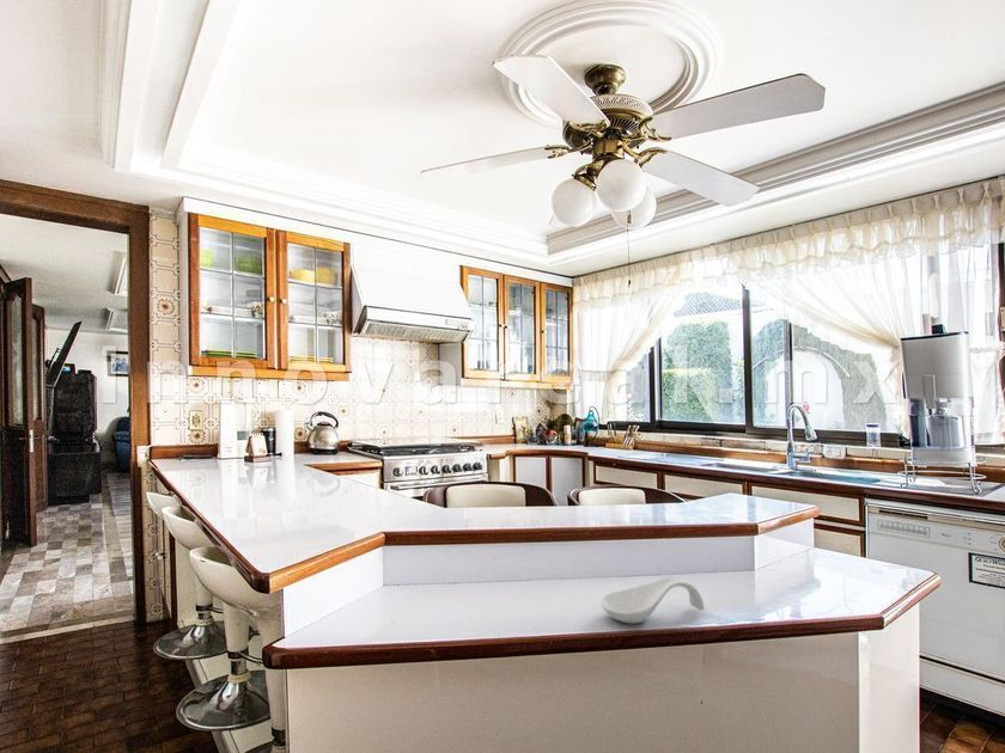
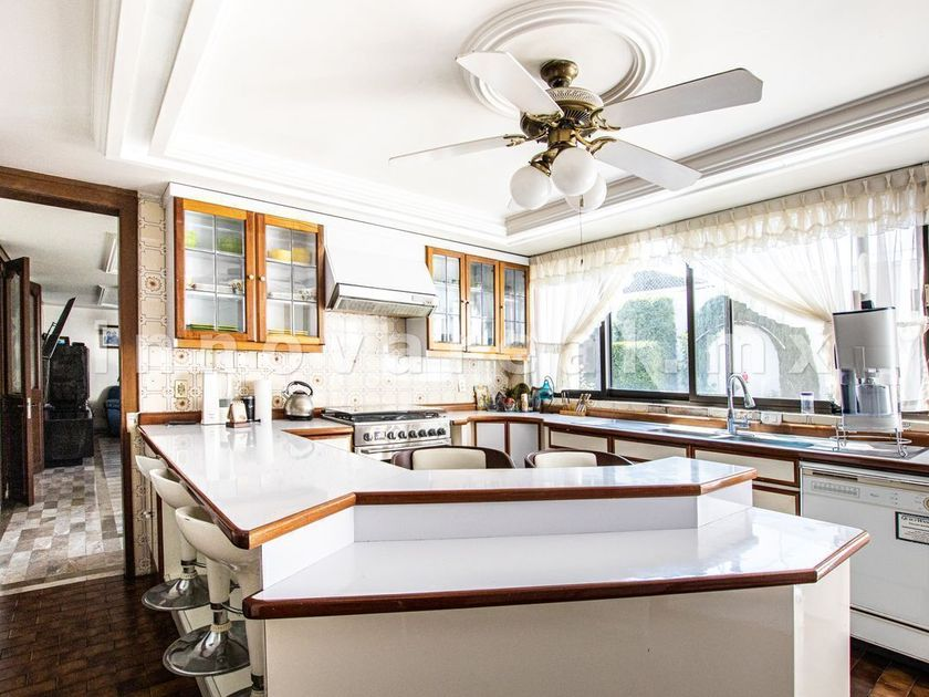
- spoon rest [599,576,706,625]
